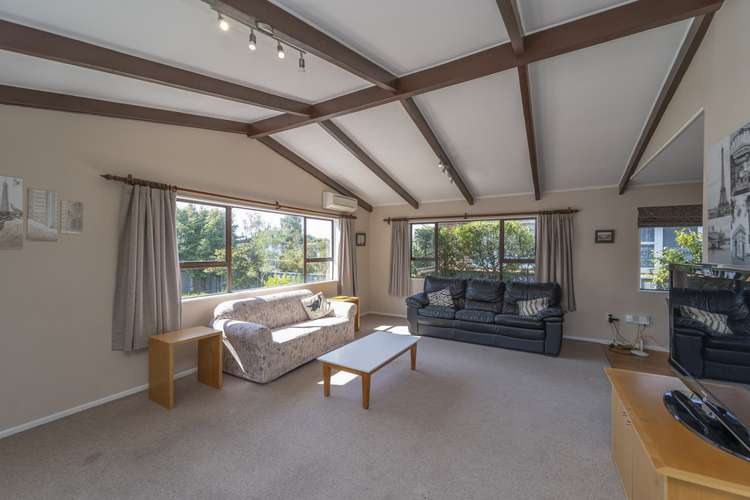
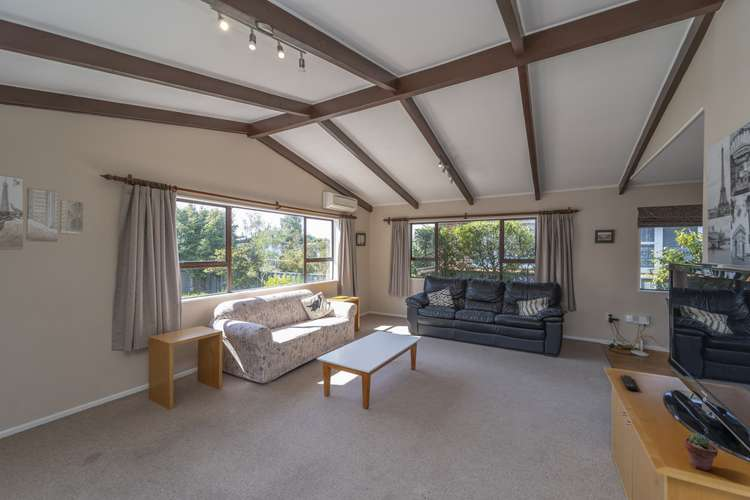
+ potted succulent [683,432,719,472]
+ remote control [619,374,639,392]
